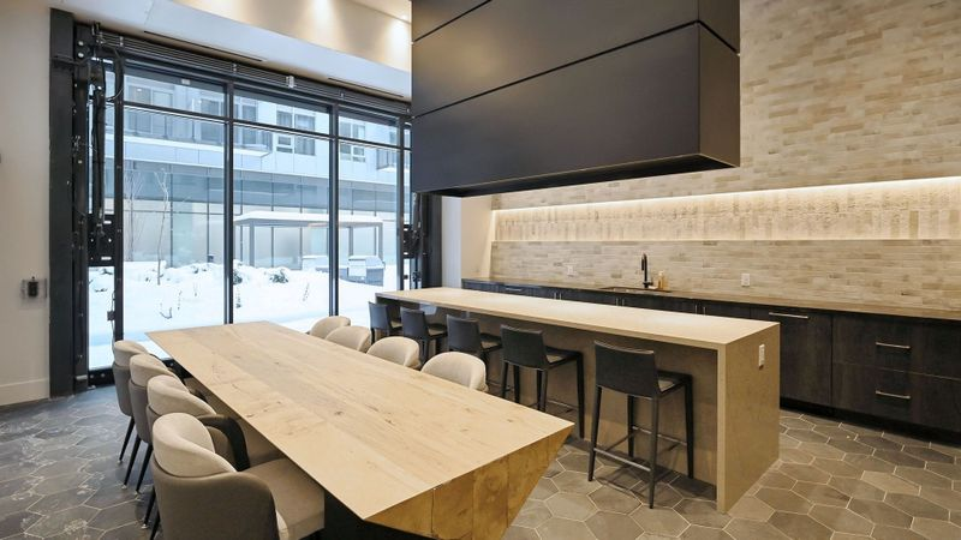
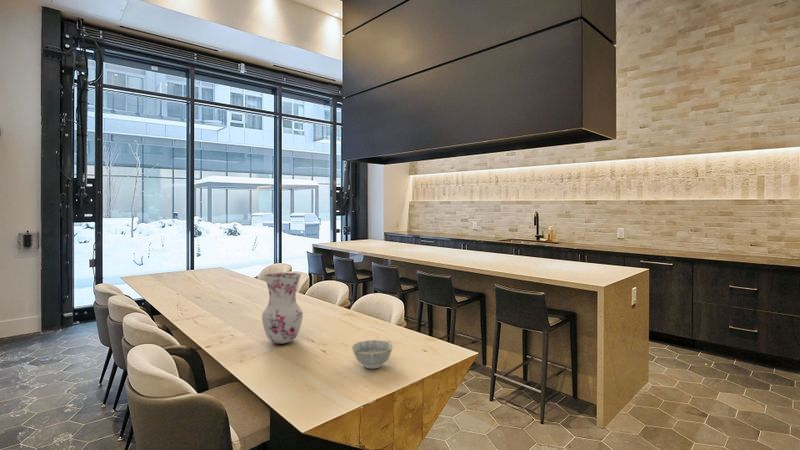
+ bowl [350,339,395,370]
+ vase [261,272,304,345]
